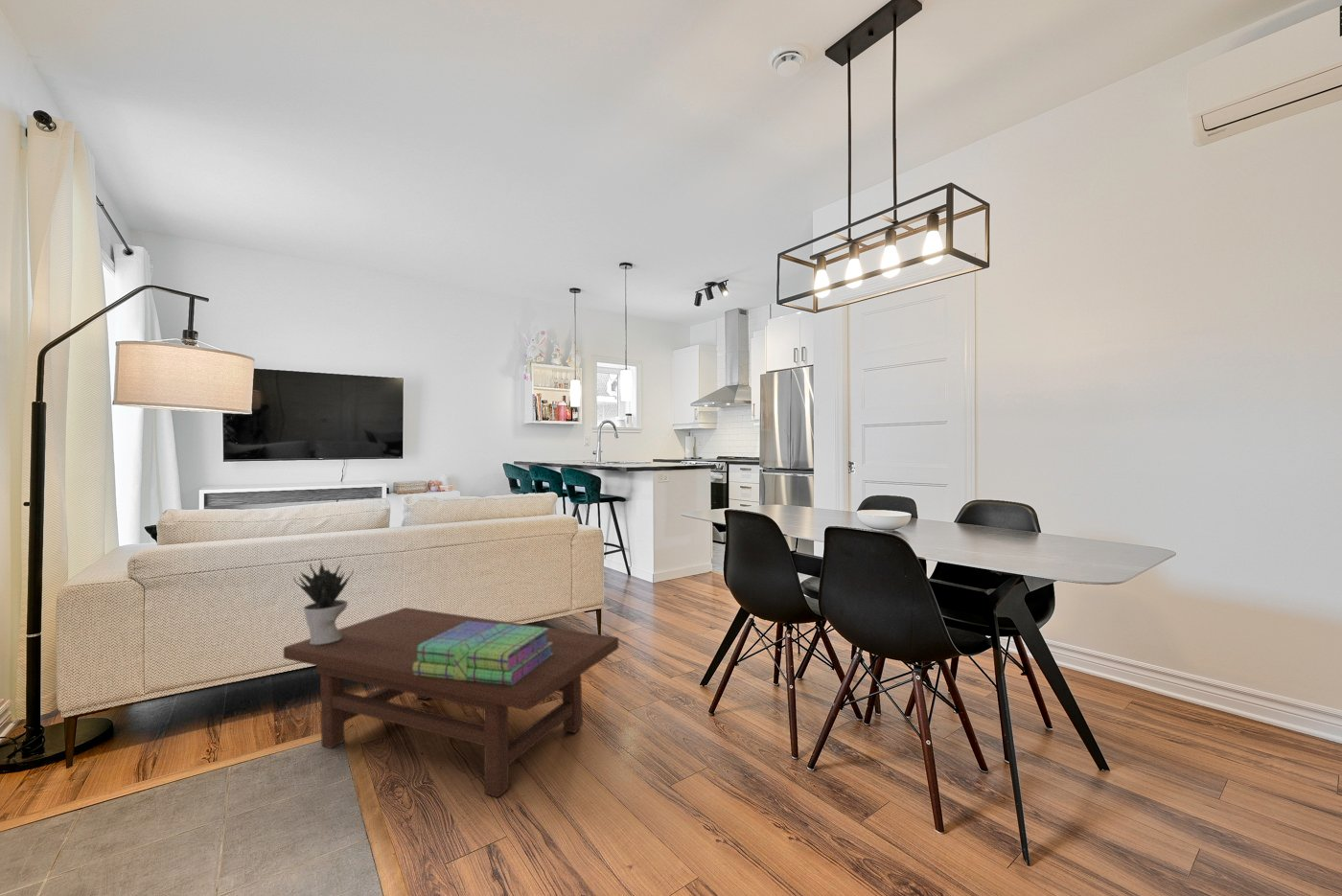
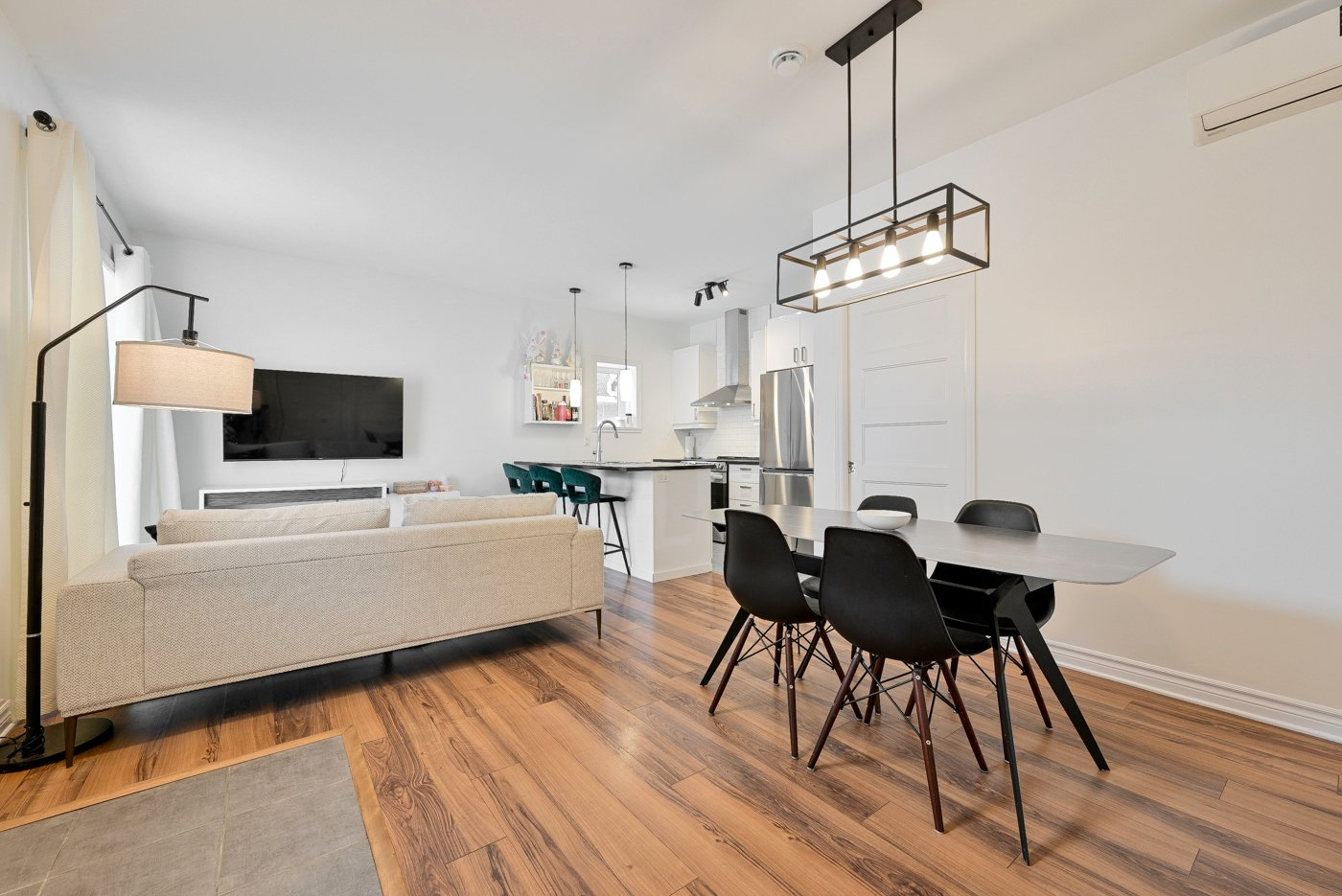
- stack of books [412,621,553,685]
- coffee table [283,607,619,798]
- potted plant [292,559,355,645]
